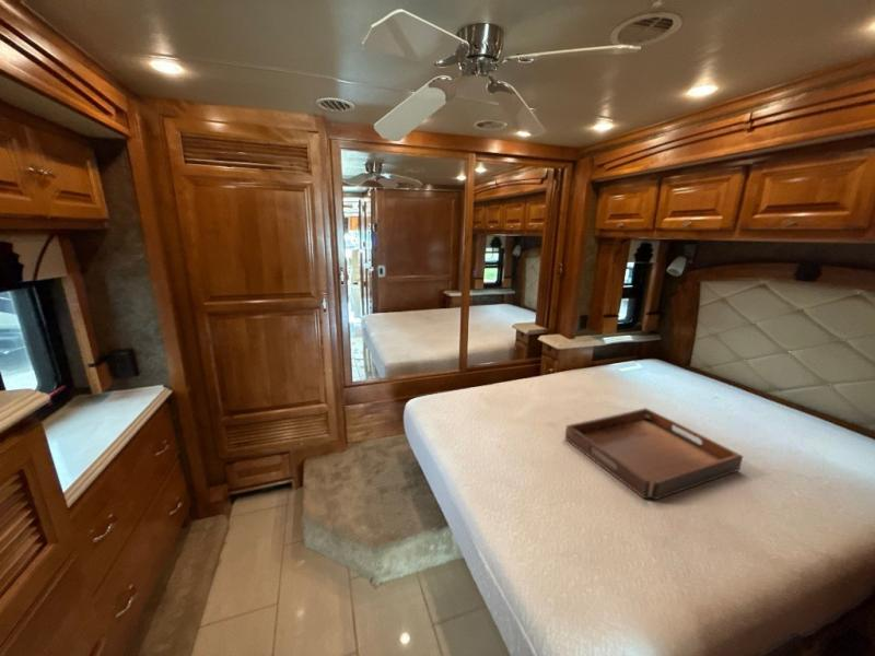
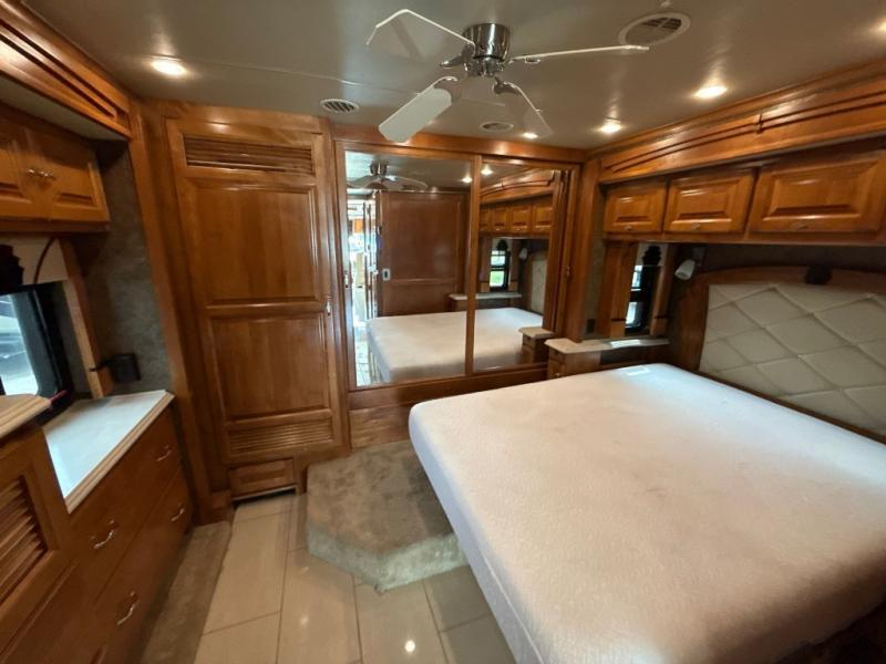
- serving tray [564,407,744,501]
